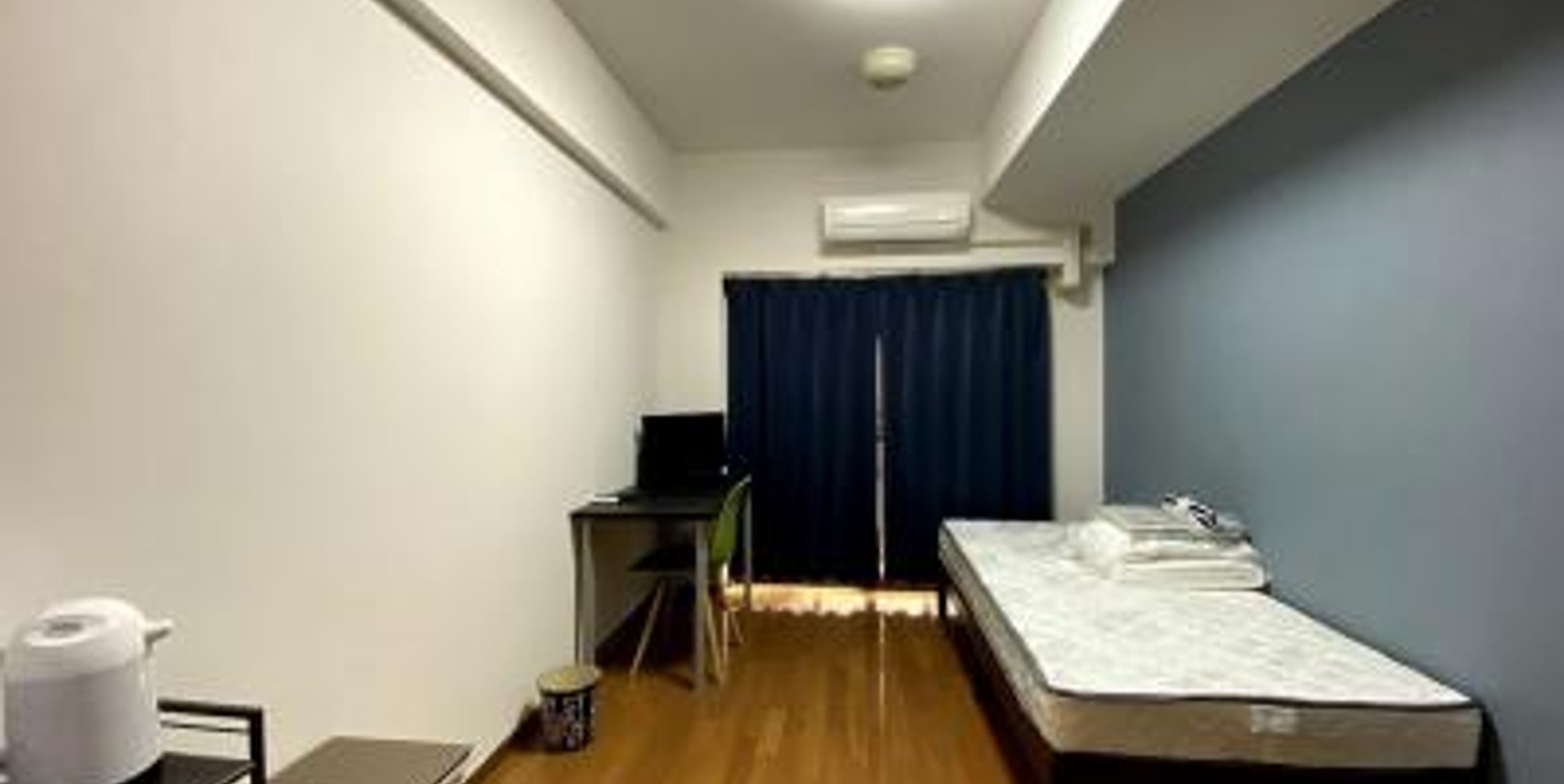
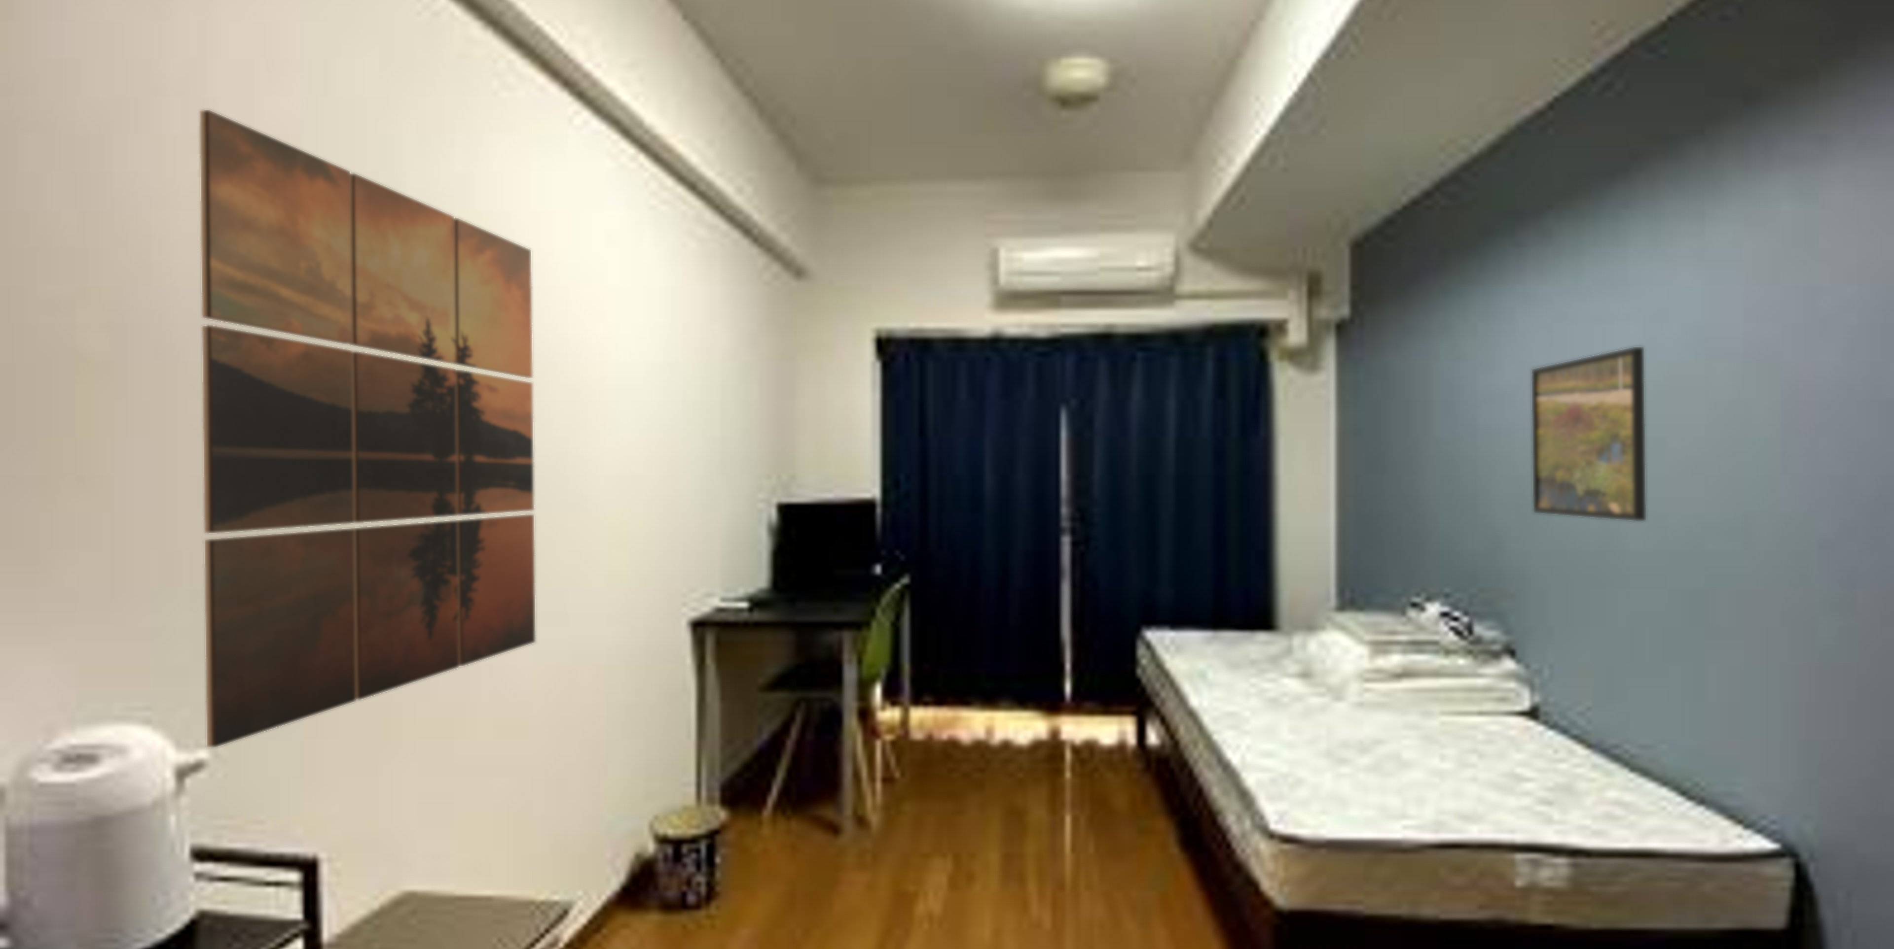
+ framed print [1531,346,1647,522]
+ wall art [200,109,536,748]
